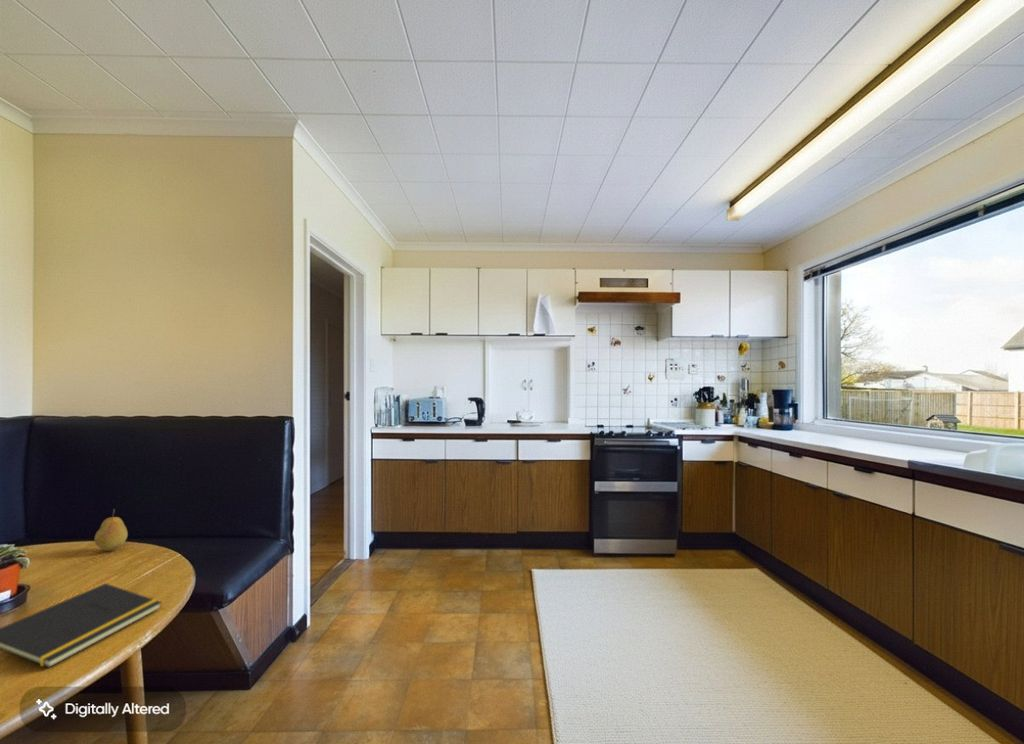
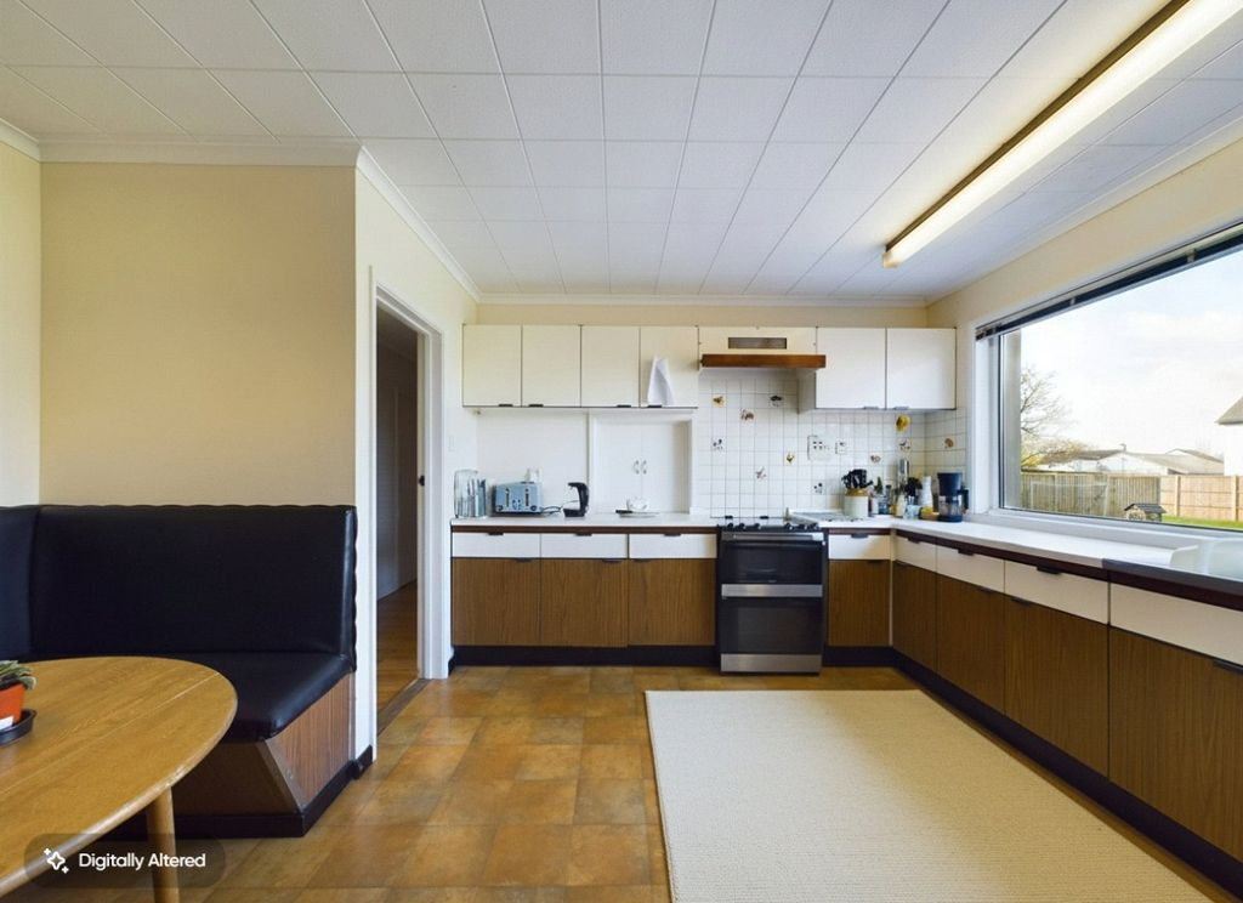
- fruit [94,508,129,552]
- notepad [0,582,163,669]
